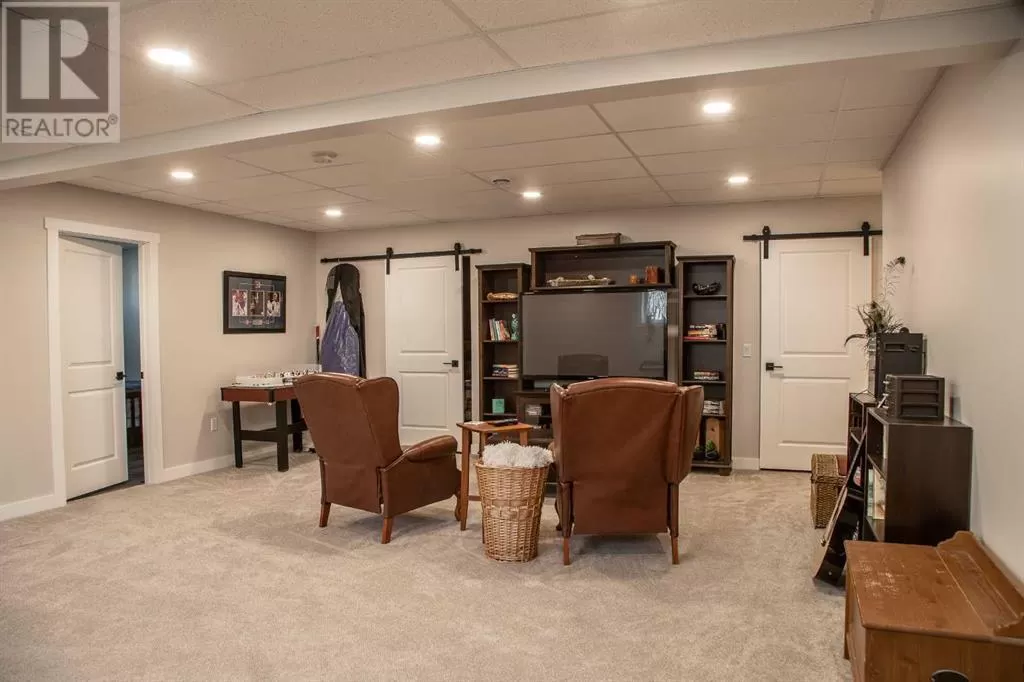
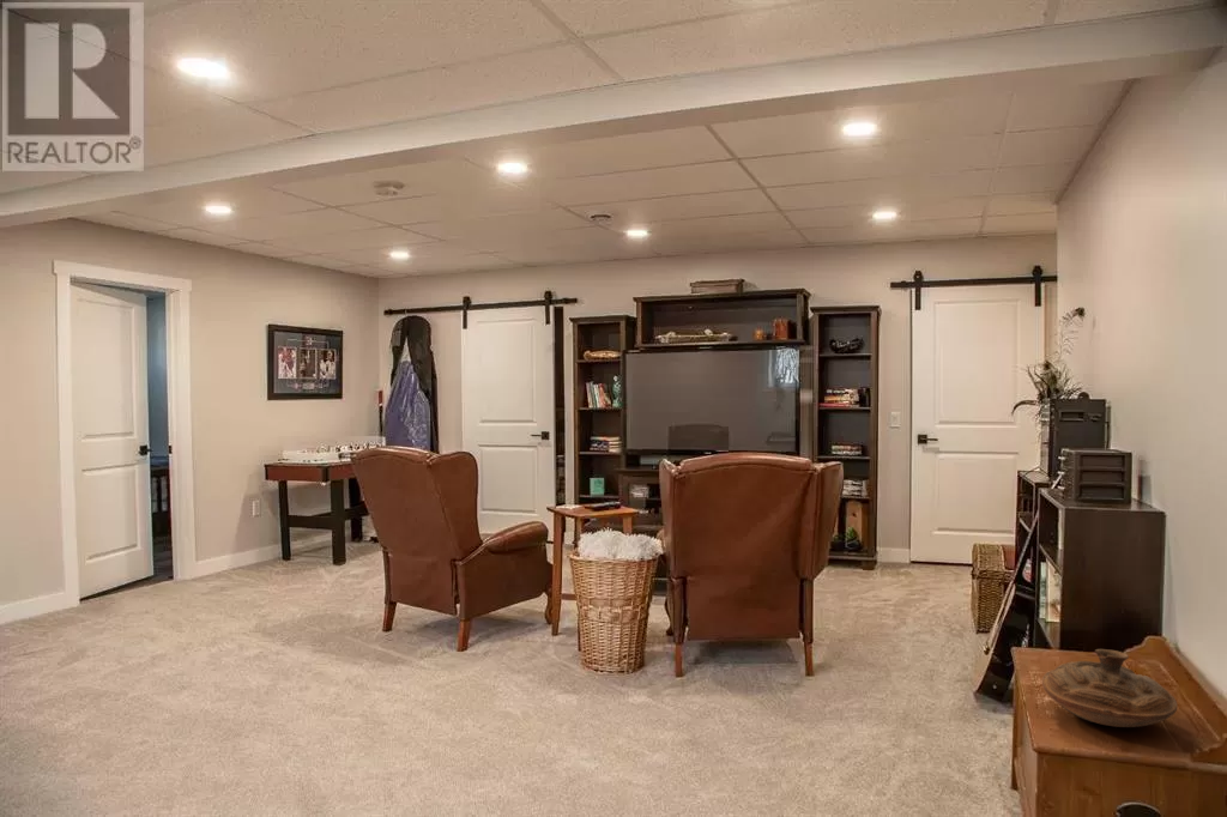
+ decorative bowl [1041,648,1179,728]
